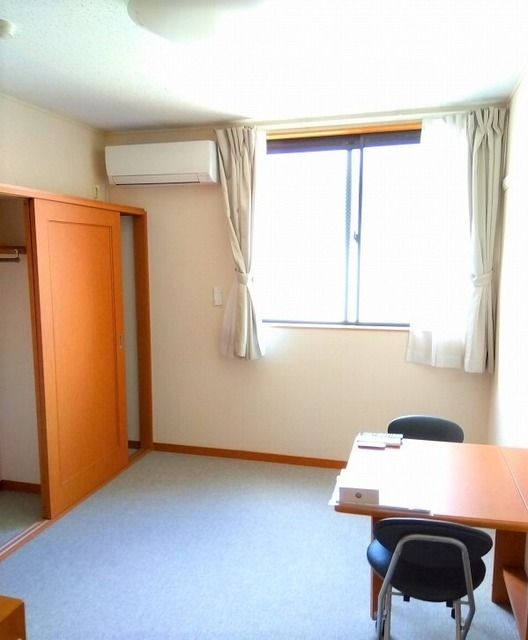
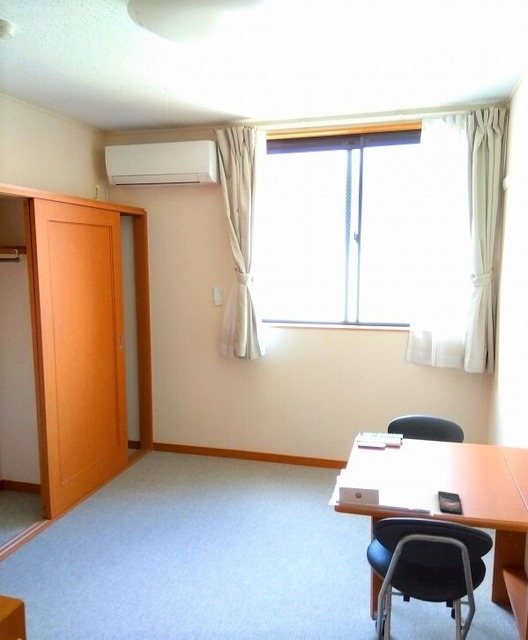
+ smartphone [437,490,463,515]
